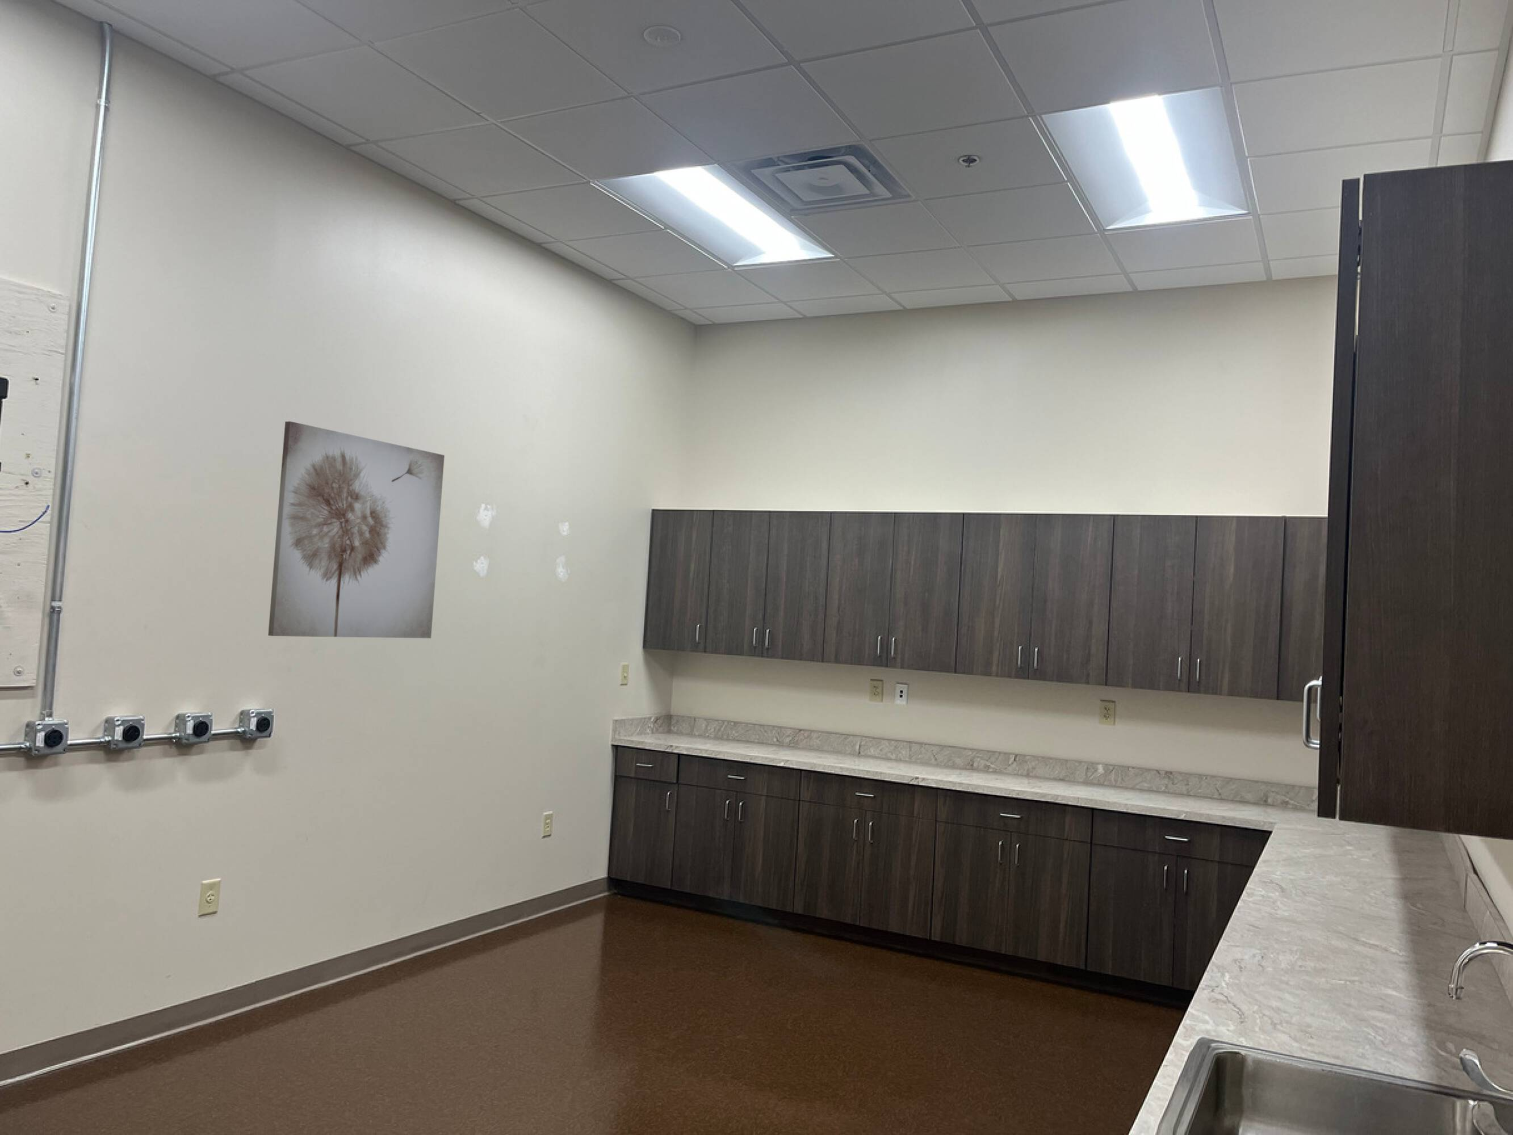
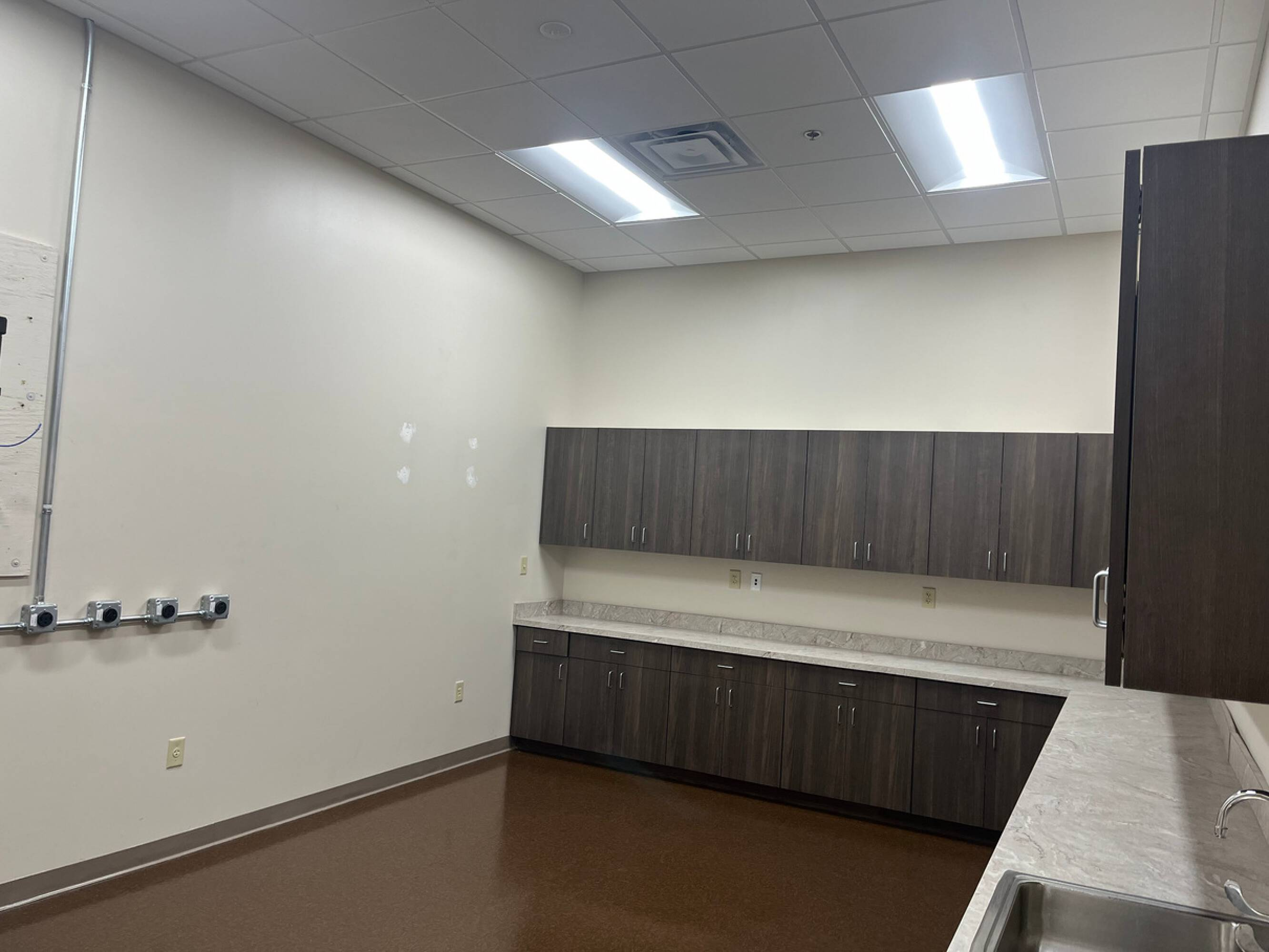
- wall art [267,421,445,639]
